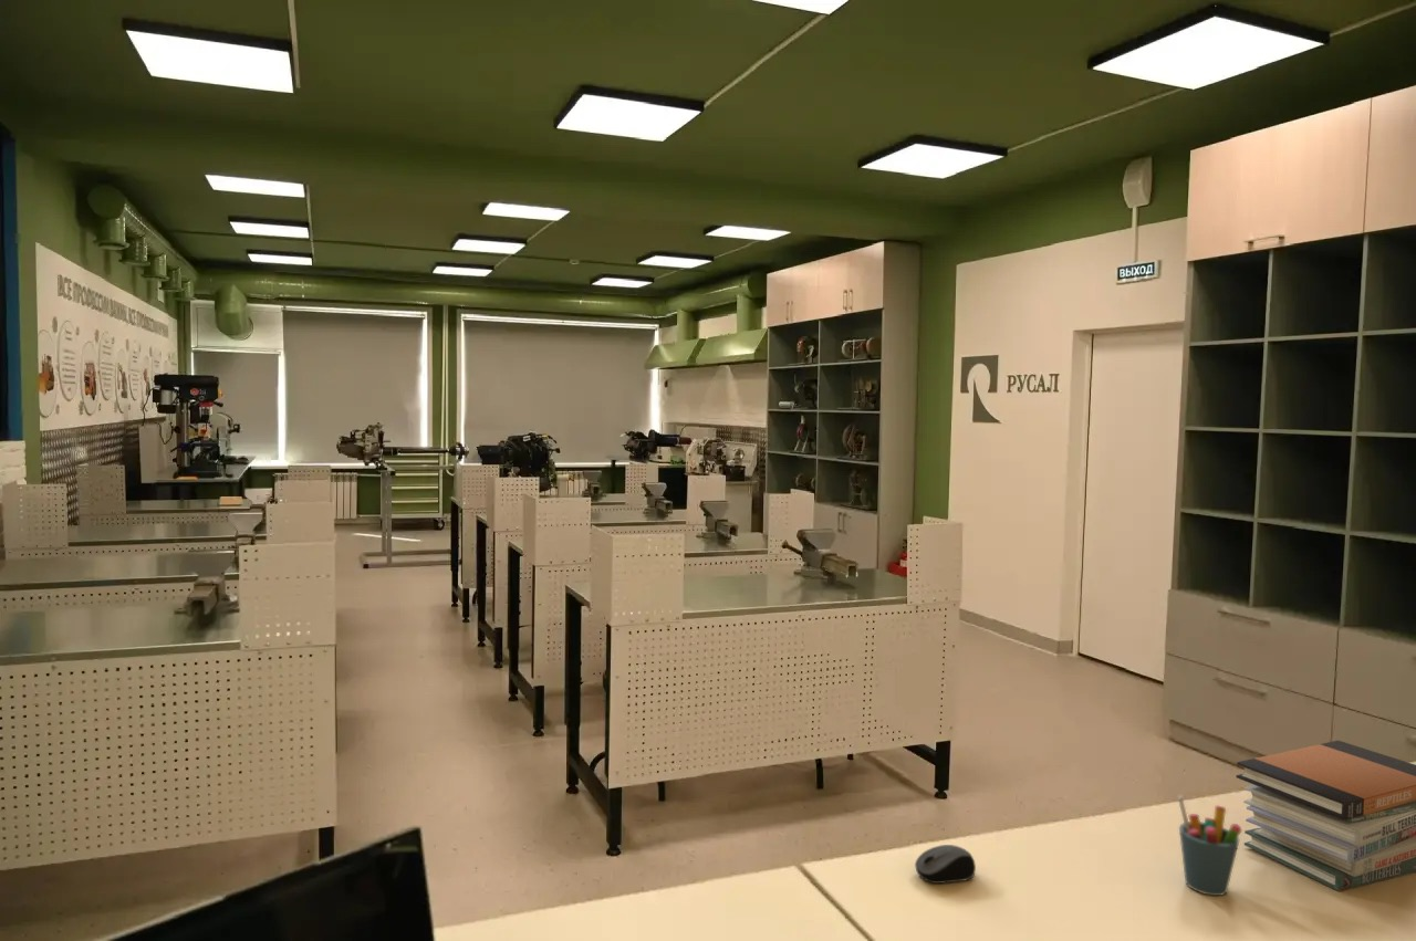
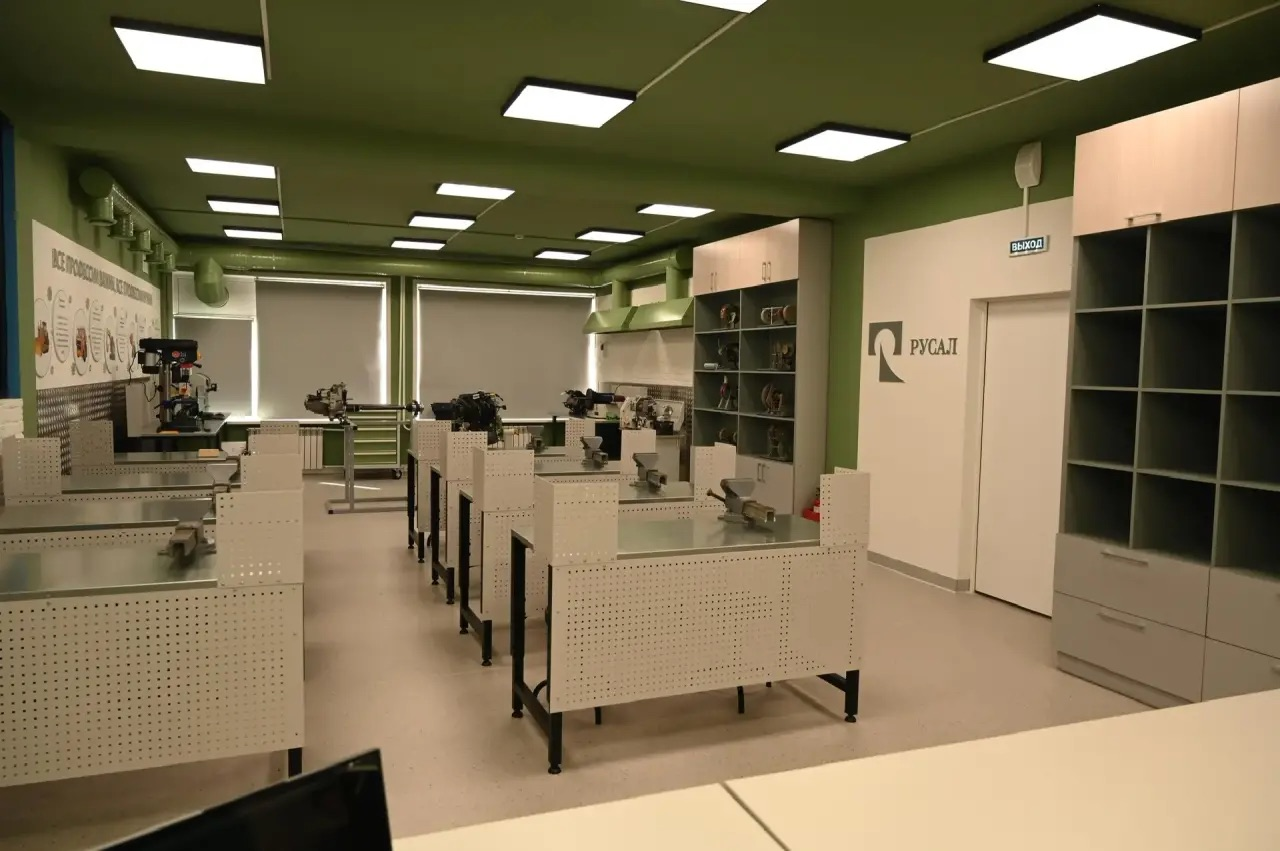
- book stack [1235,740,1416,892]
- computer mouse [914,844,977,885]
- pen holder [1177,794,1242,897]
